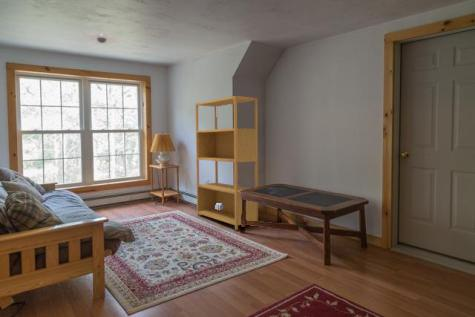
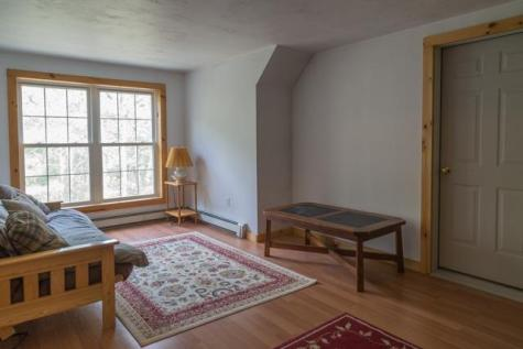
- bookshelf [194,95,259,231]
- ceiling light [71,28,131,48]
